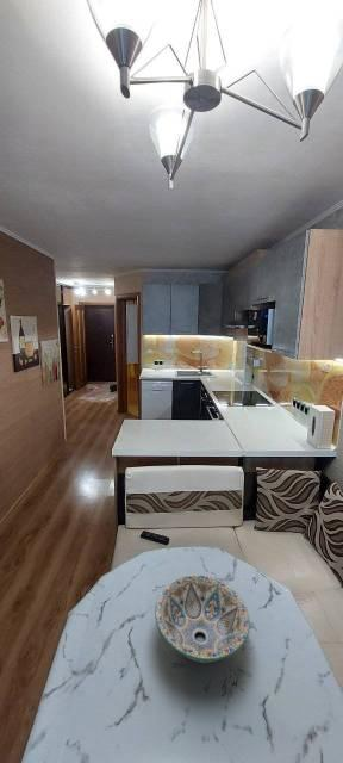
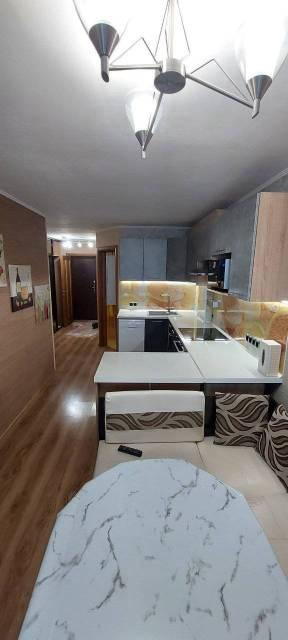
- decorative bowl [154,573,251,664]
